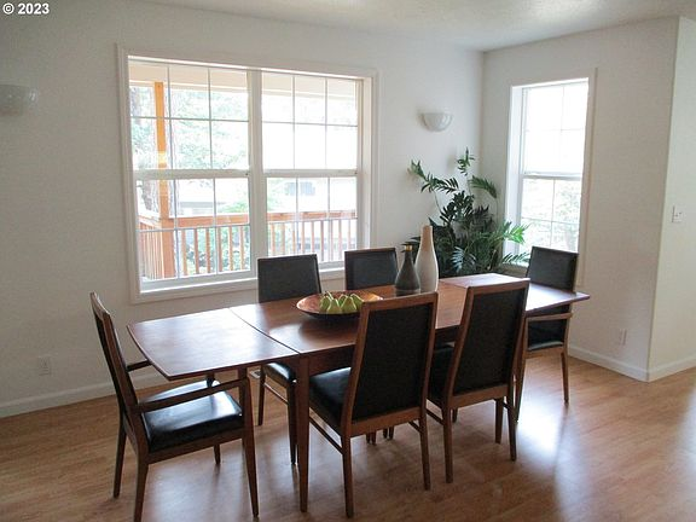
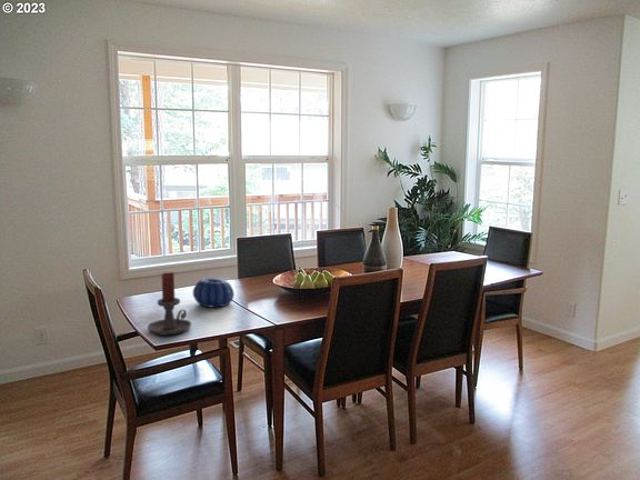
+ decorative bowl [192,277,236,308]
+ candle holder [147,271,192,336]
